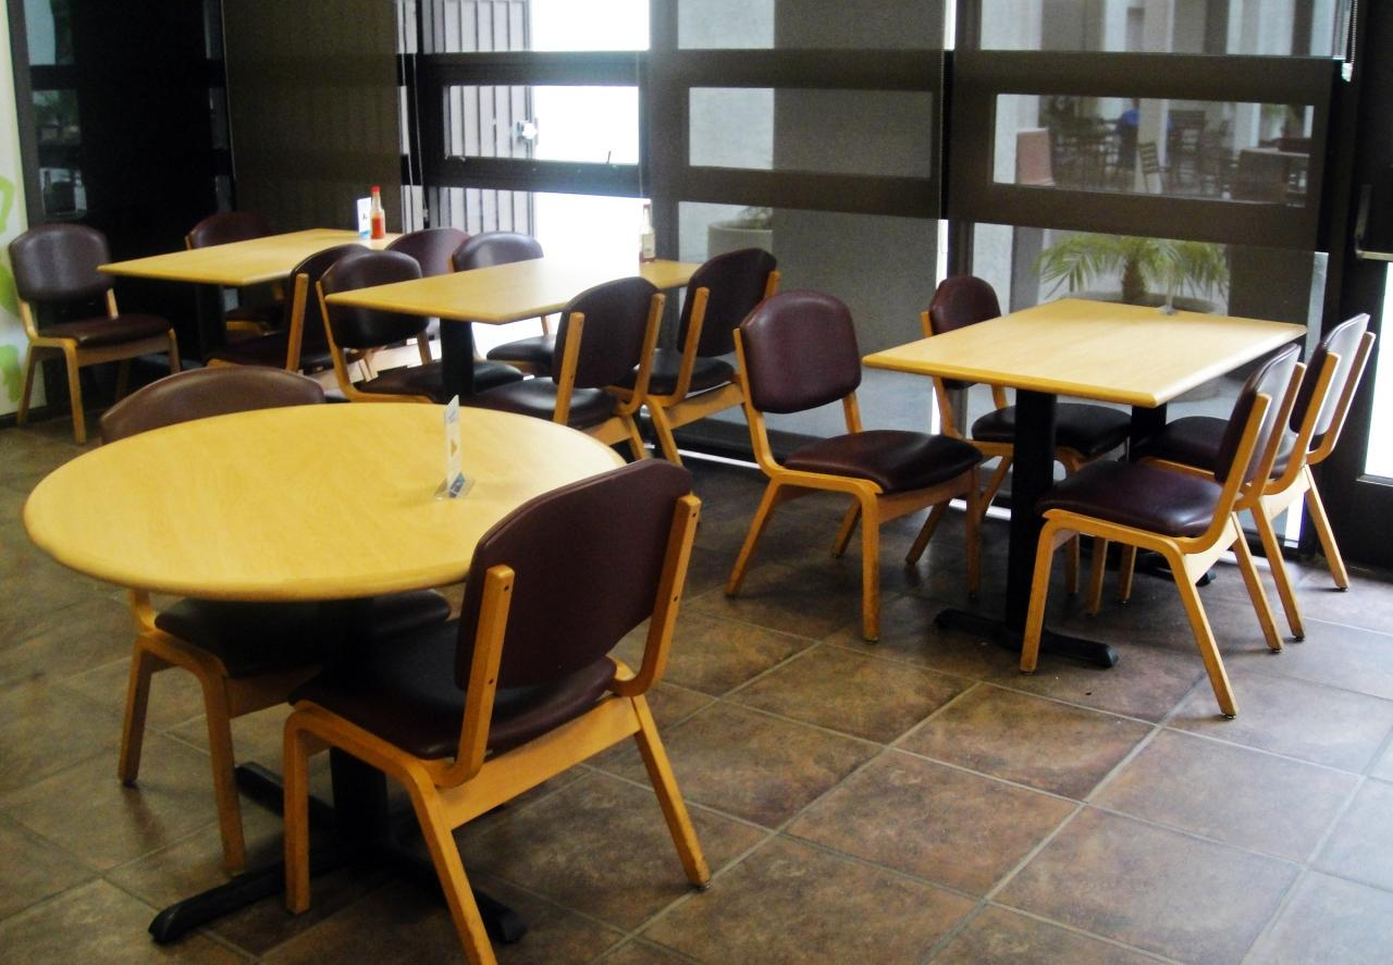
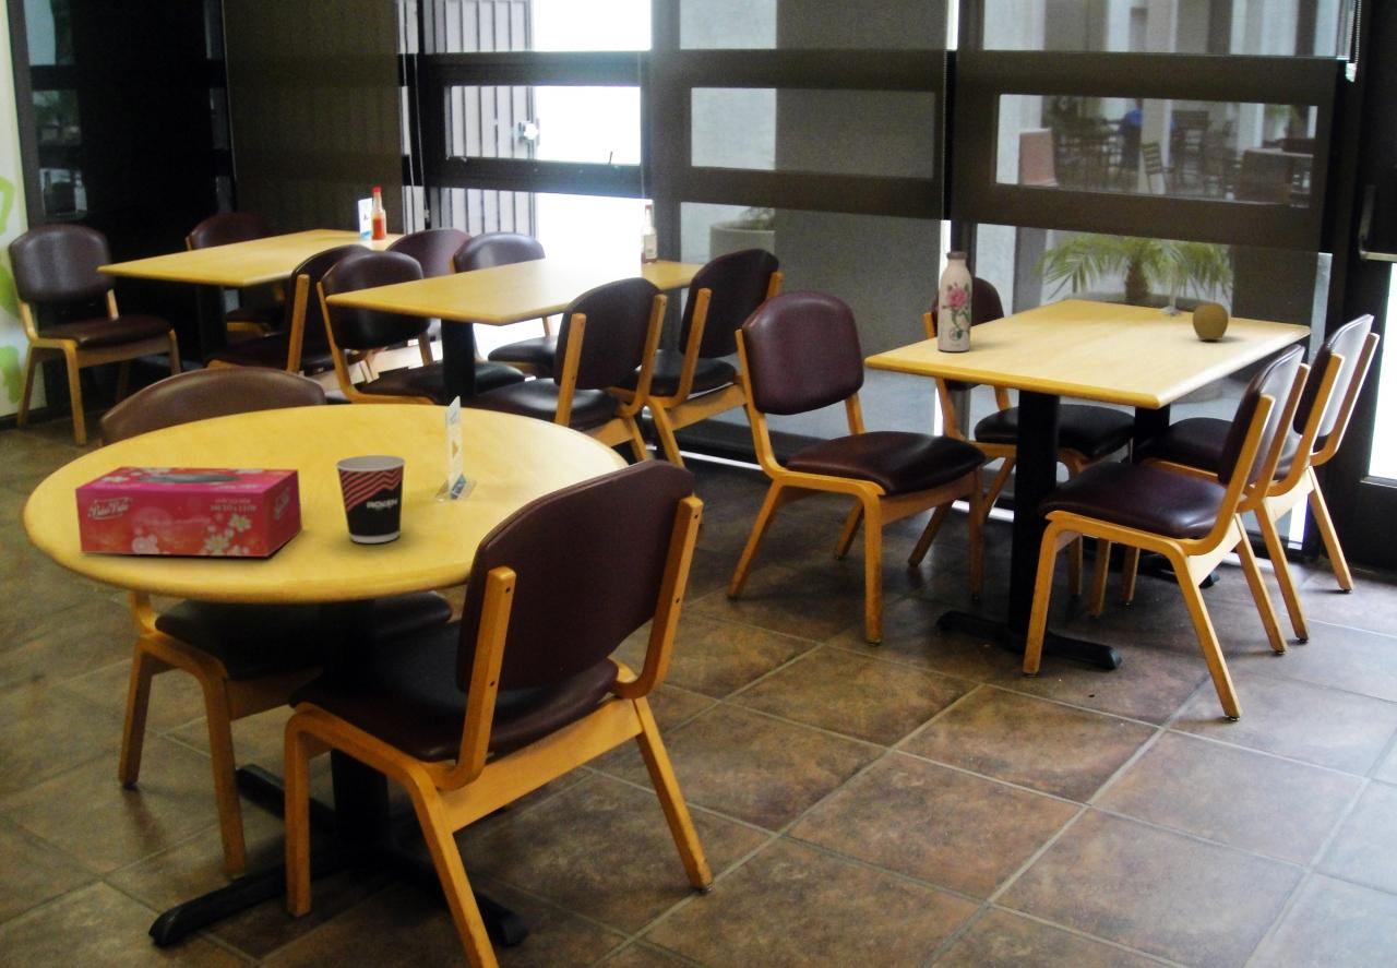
+ fruit [1192,301,1230,342]
+ tissue box [74,466,303,558]
+ cup [334,454,407,543]
+ water bottle [936,250,974,352]
